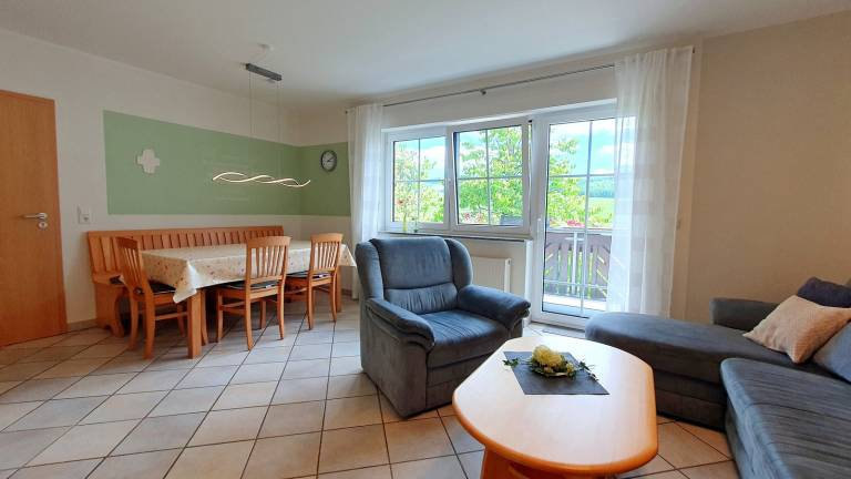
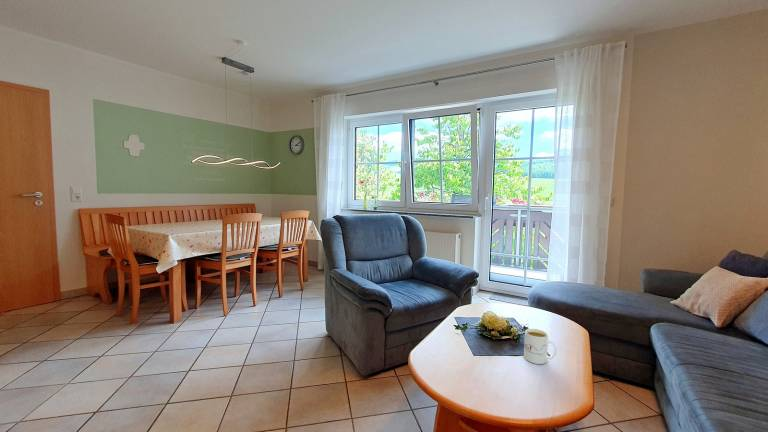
+ mug [523,328,558,365]
